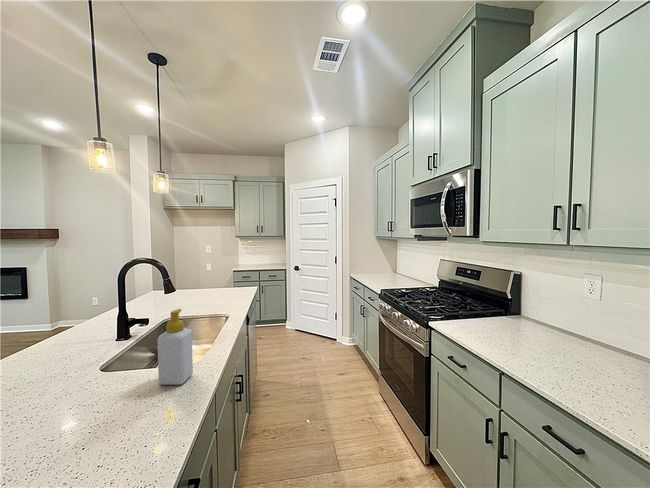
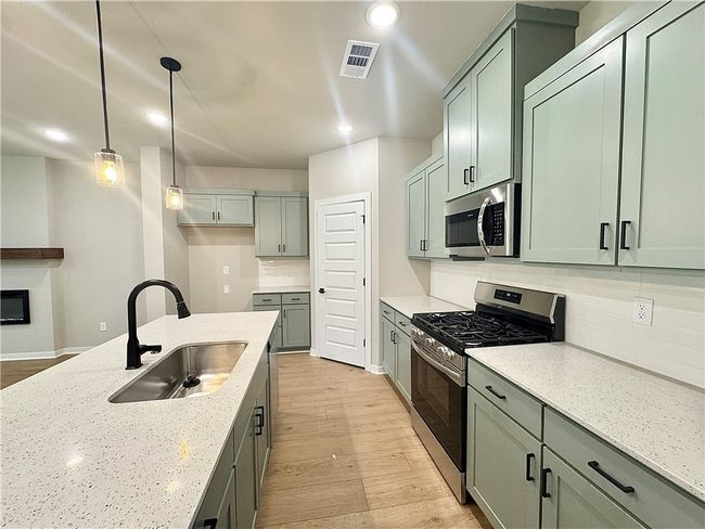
- soap bottle [157,308,194,386]
